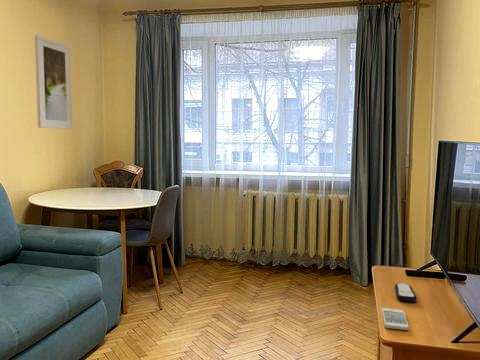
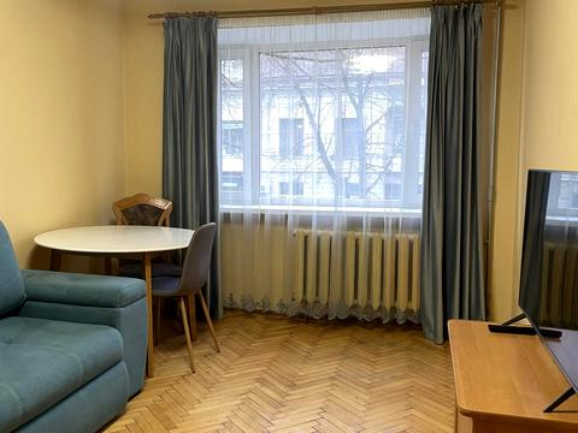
- smartphone [381,307,410,331]
- remote control [394,282,418,303]
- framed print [34,34,73,130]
